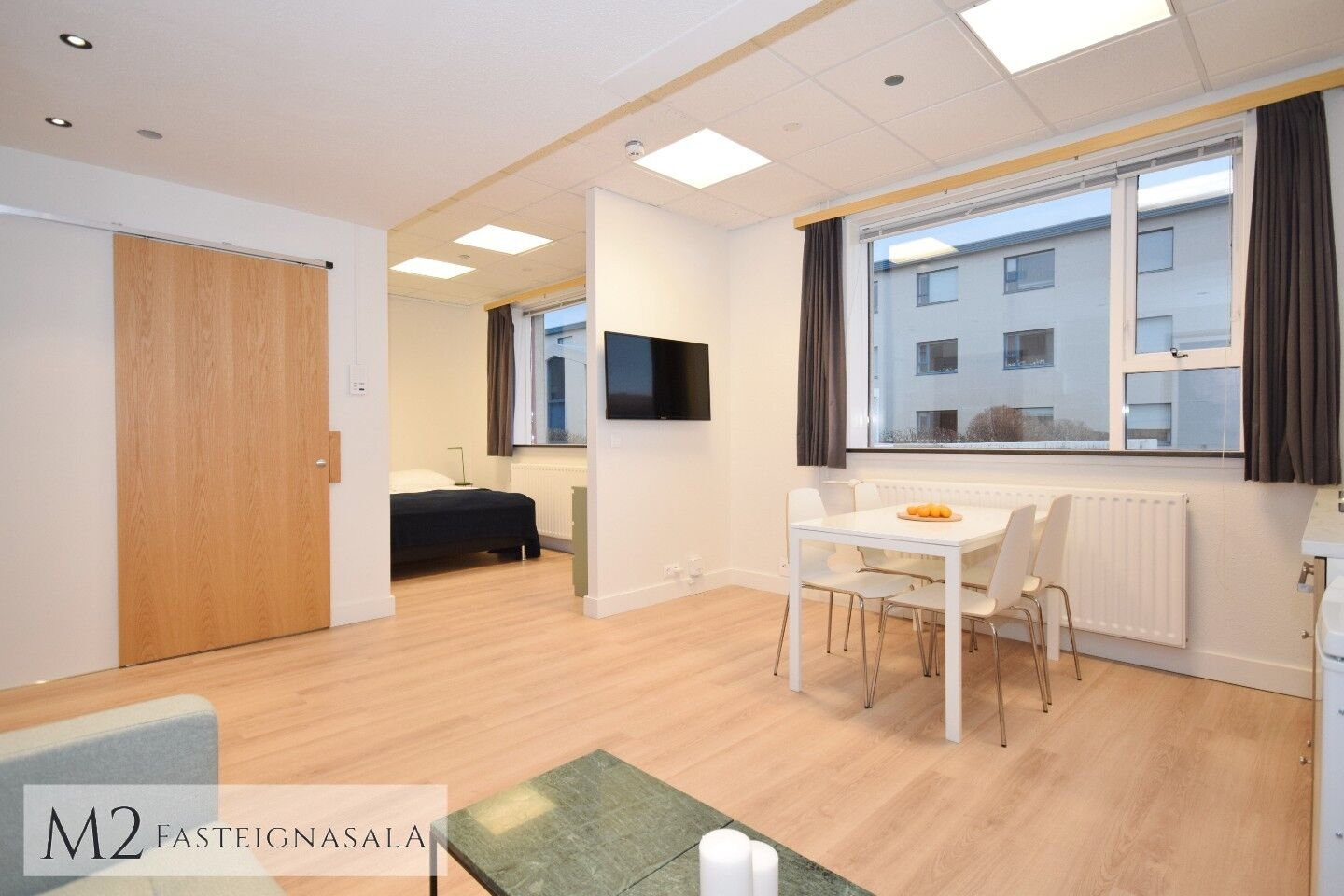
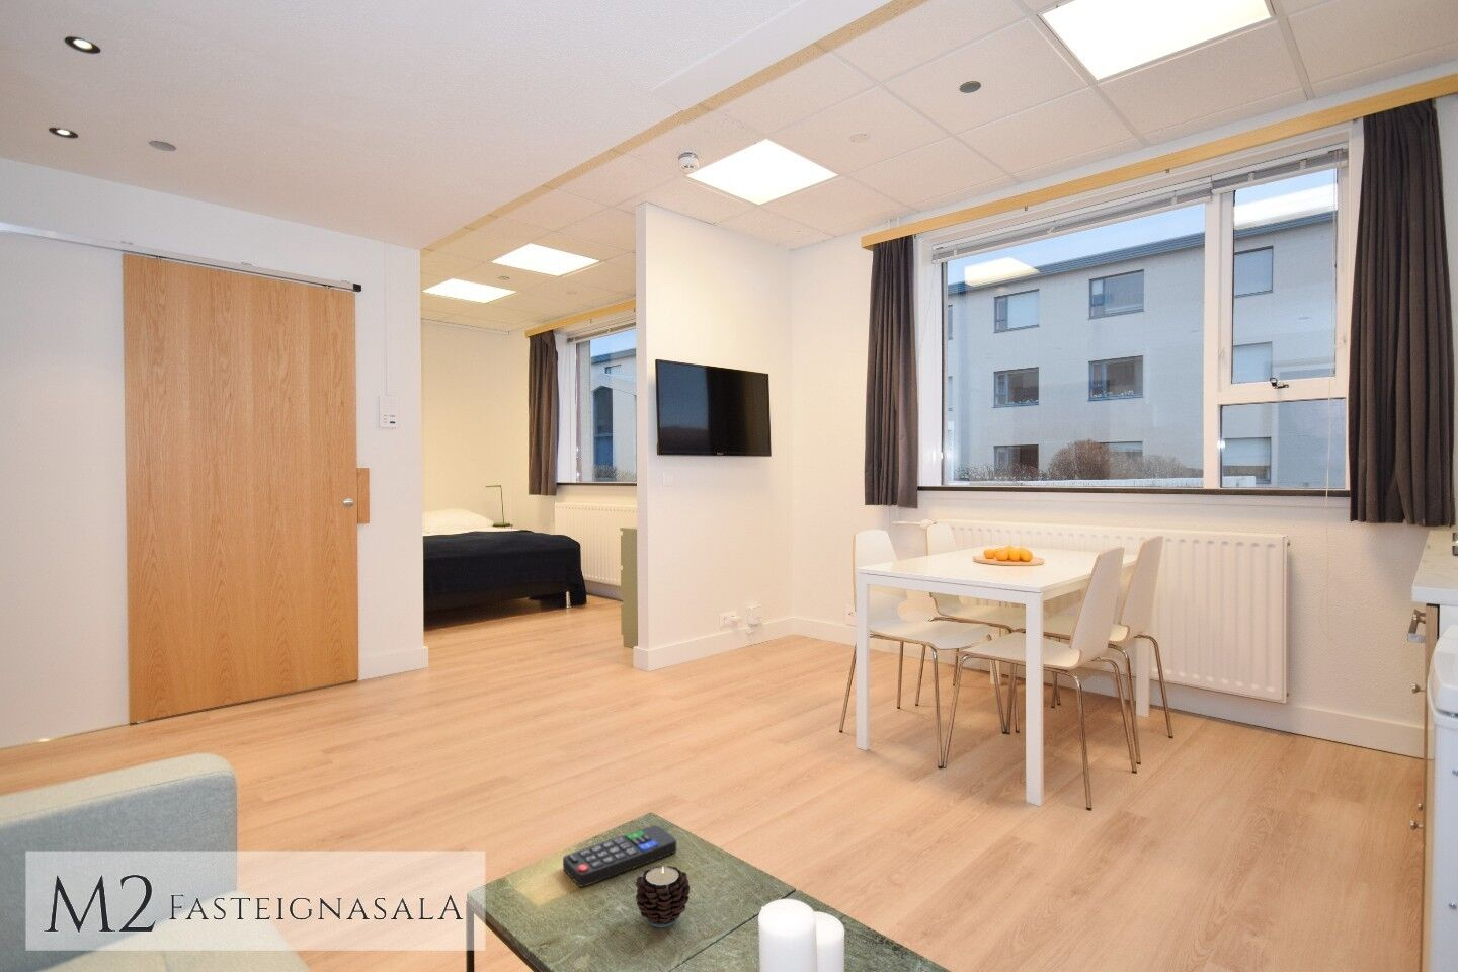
+ candle [635,865,691,929]
+ remote control [562,824,677,888]
